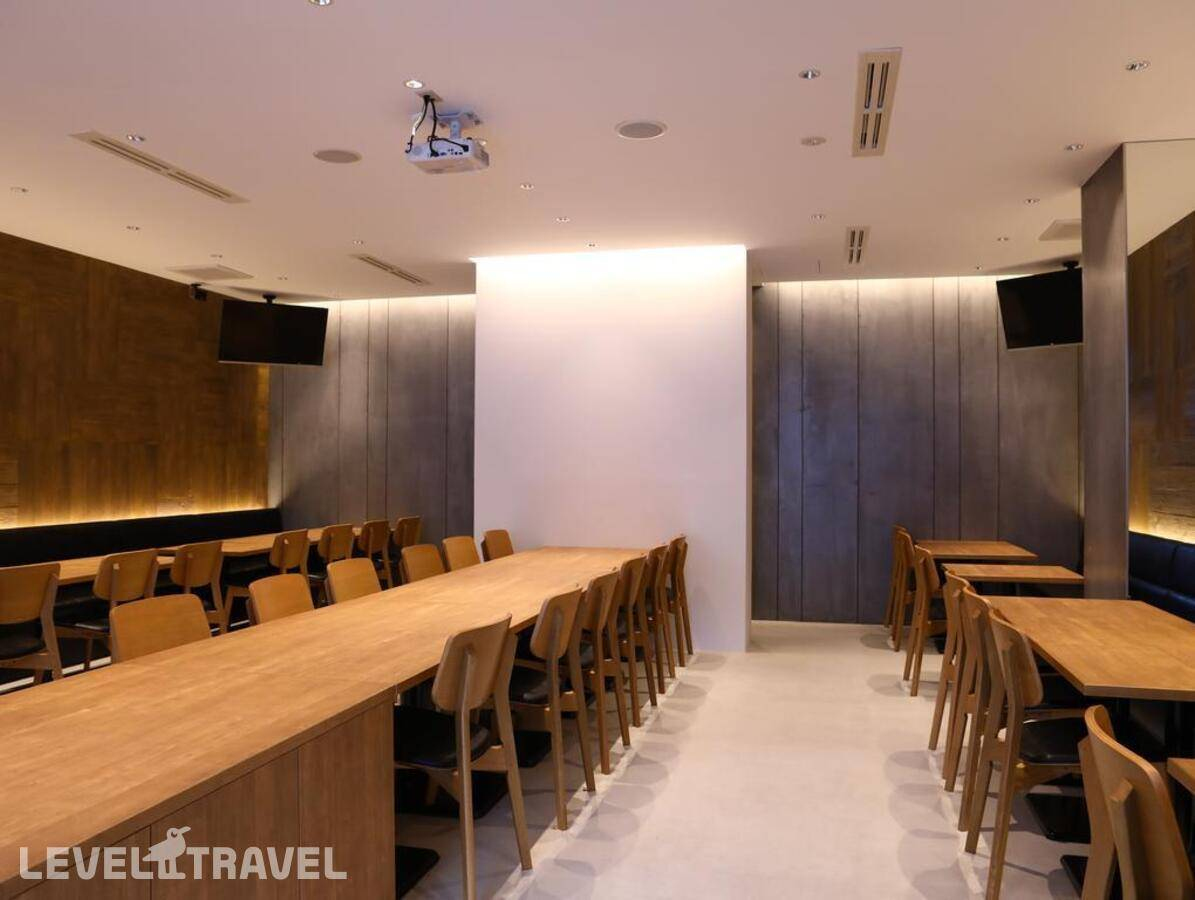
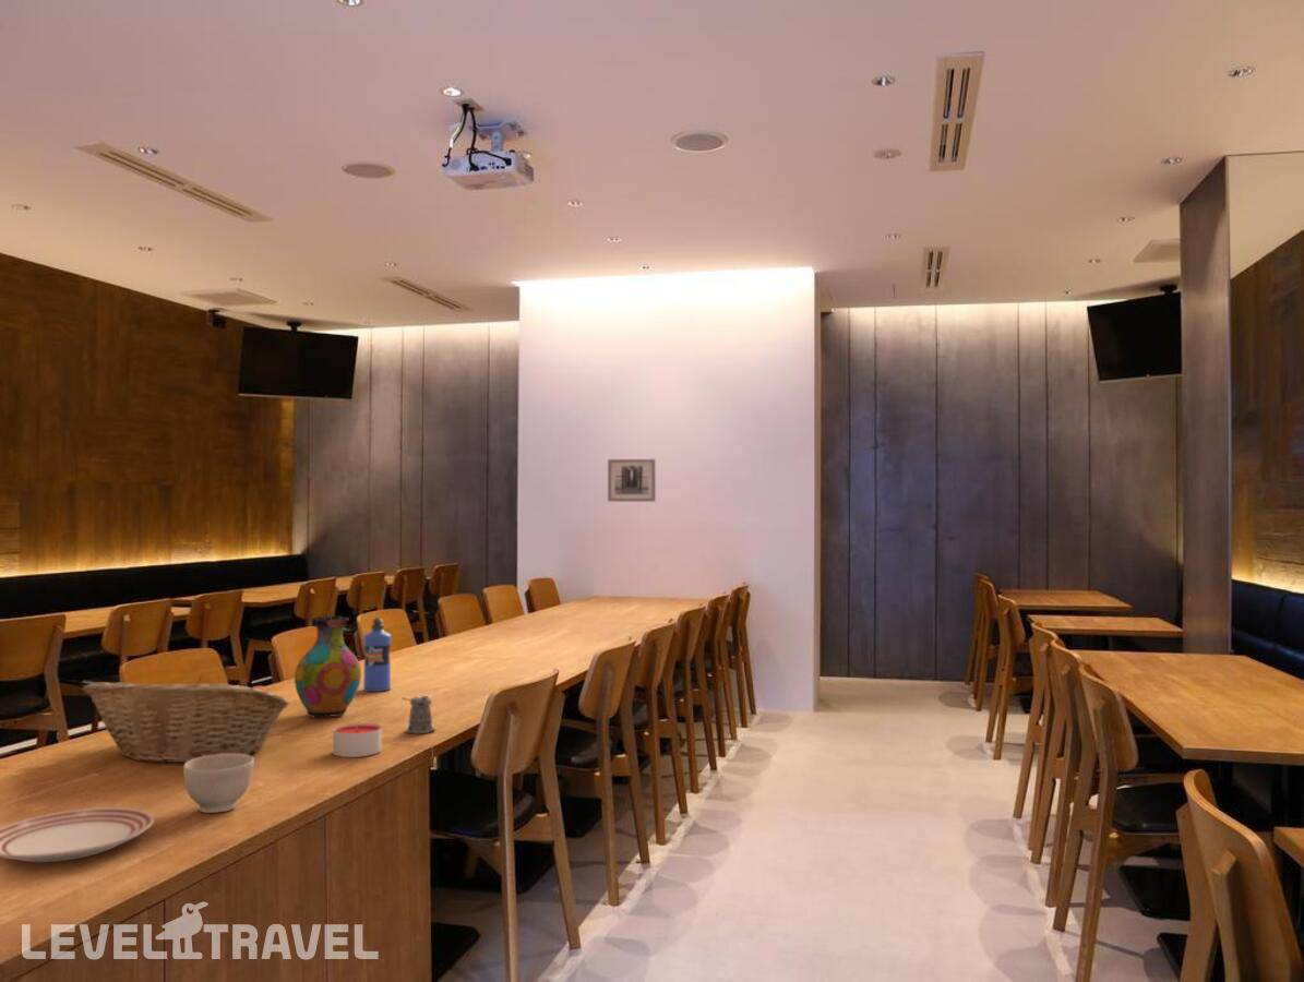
+ bowl [182,754,255,814]
+ dinner plate [0,806,155,863]
+ candle [332,722,383,758]
+ pepper shaker [400,695,435,734]
+ water bottle [362,616,392,693]
+ fruit basket [82,675,291,765]
+ vase [294,615,362,719]
+ wall art [607,458,657,503]
